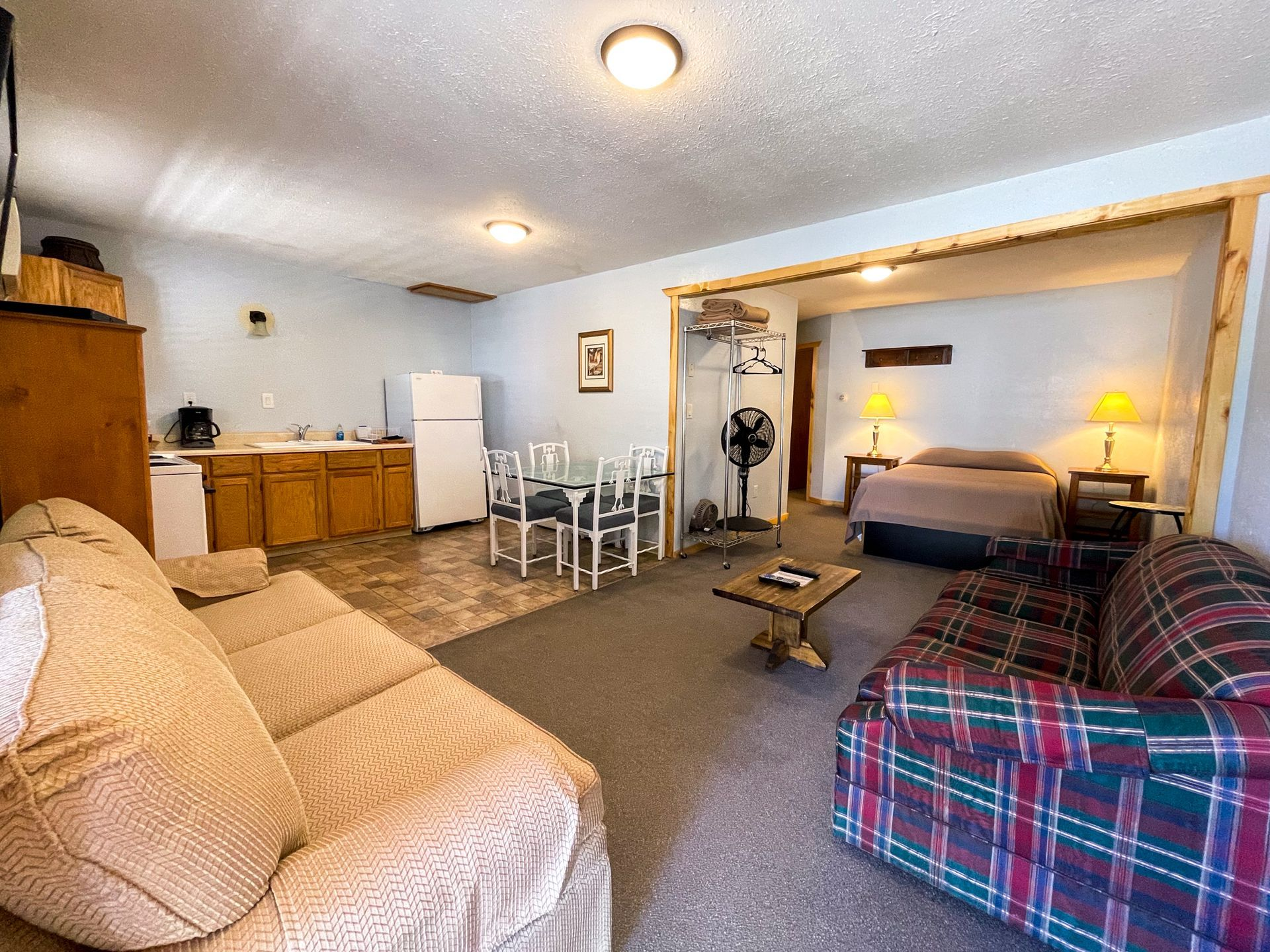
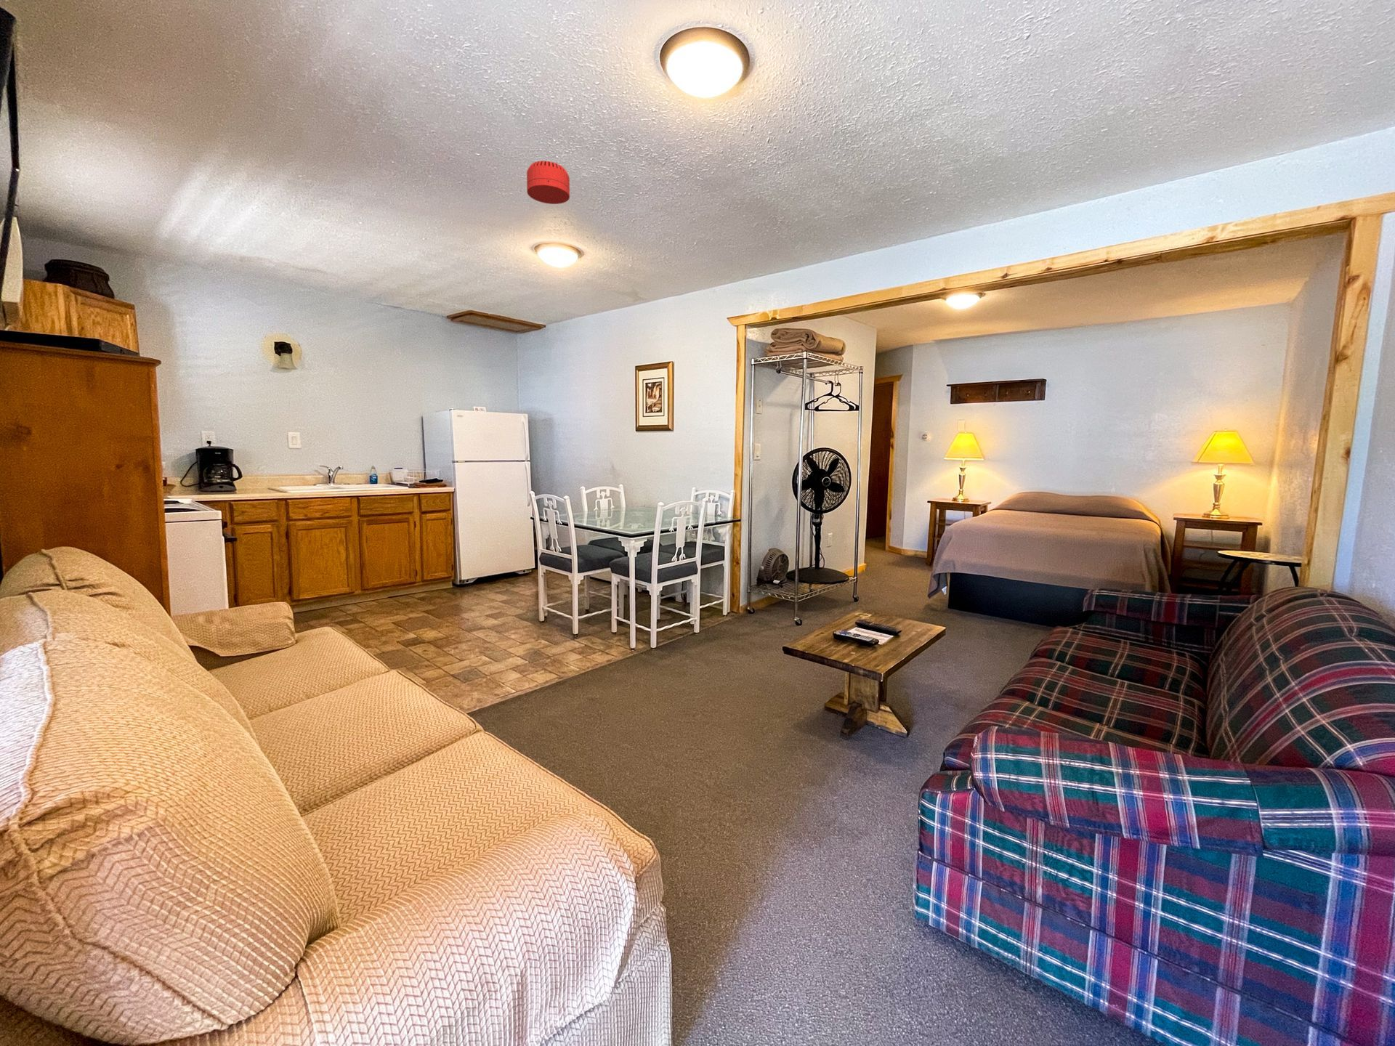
+ smoke detector [526,160,570,204]
